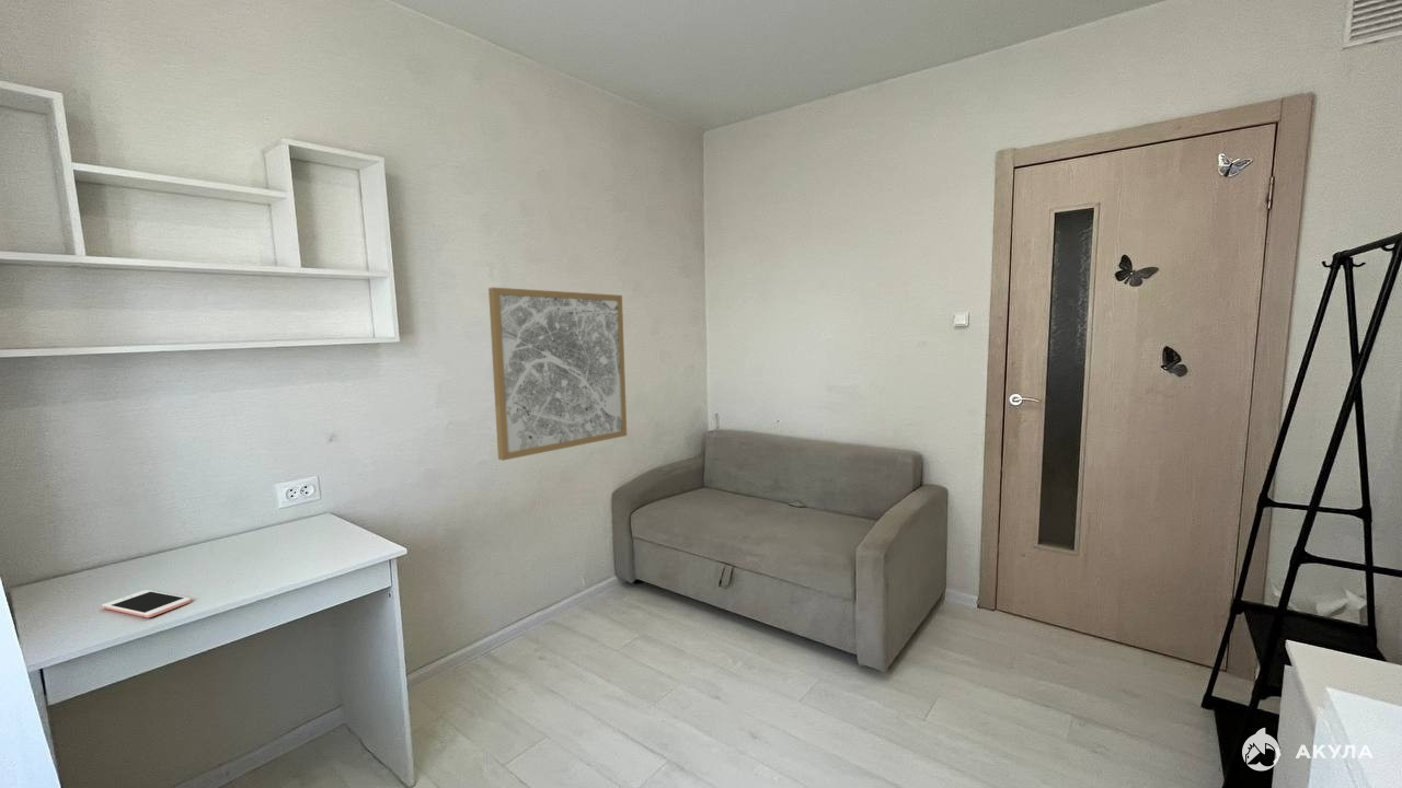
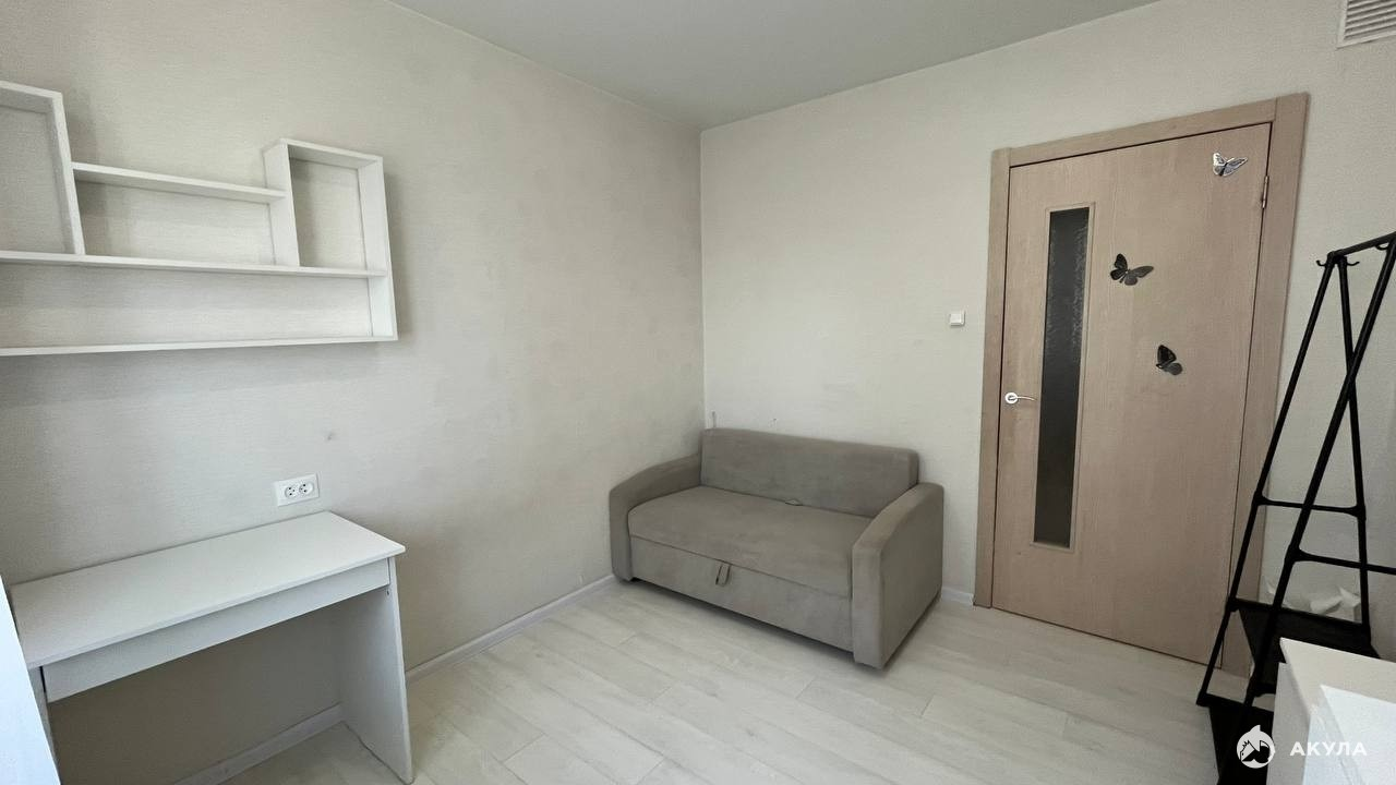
- cell phone [101,589,192,618]
- wall art [487,287,628,462]
